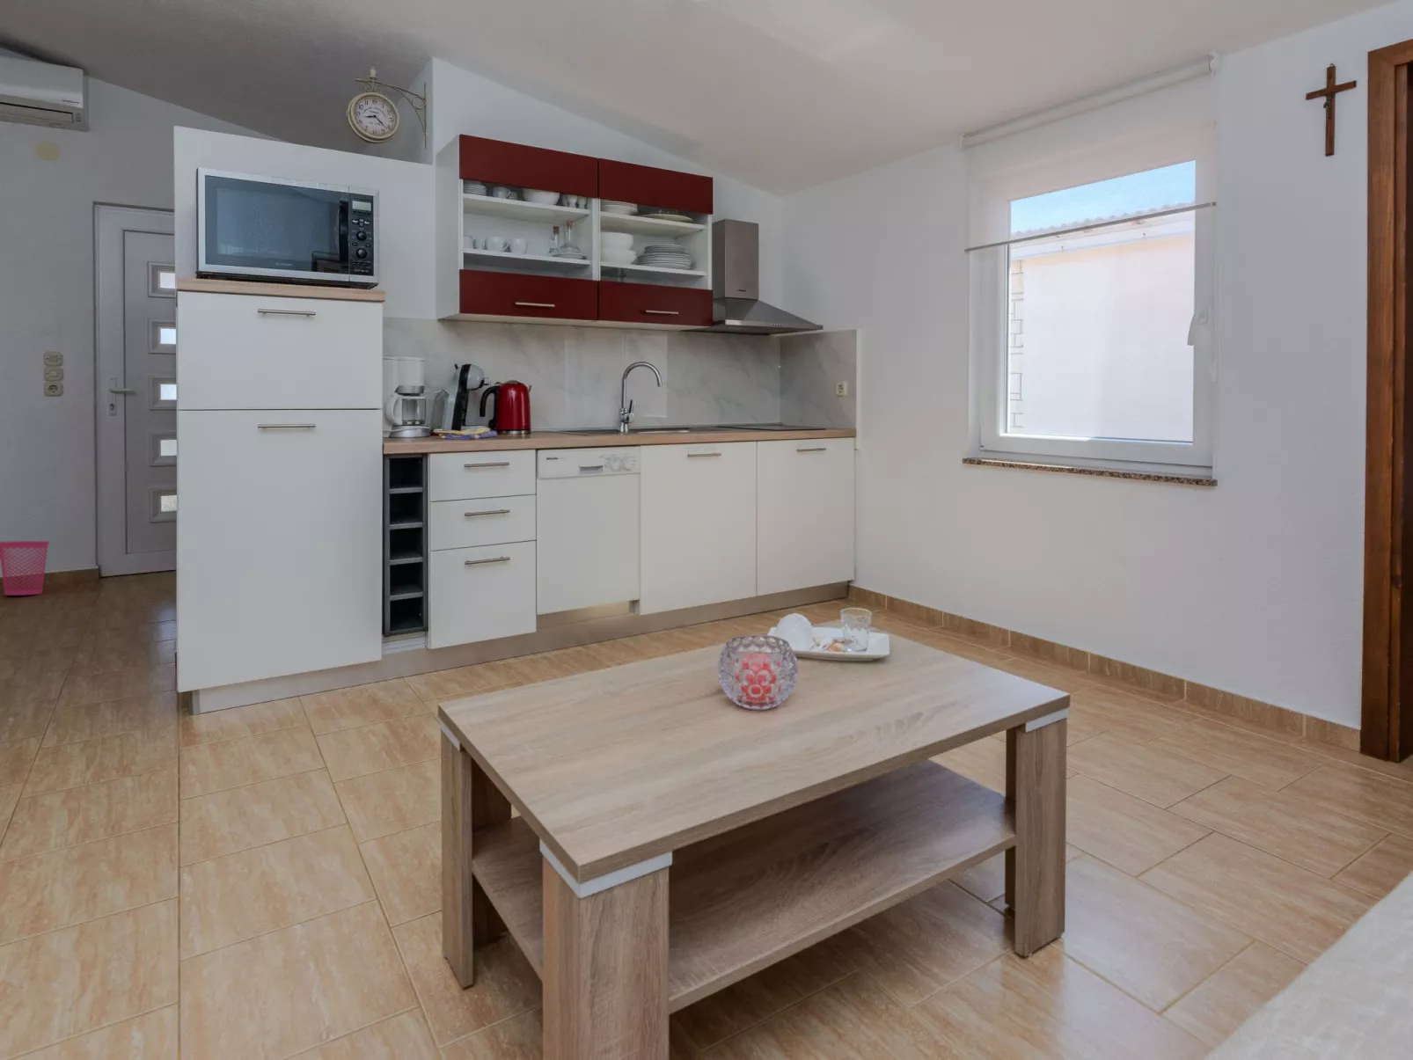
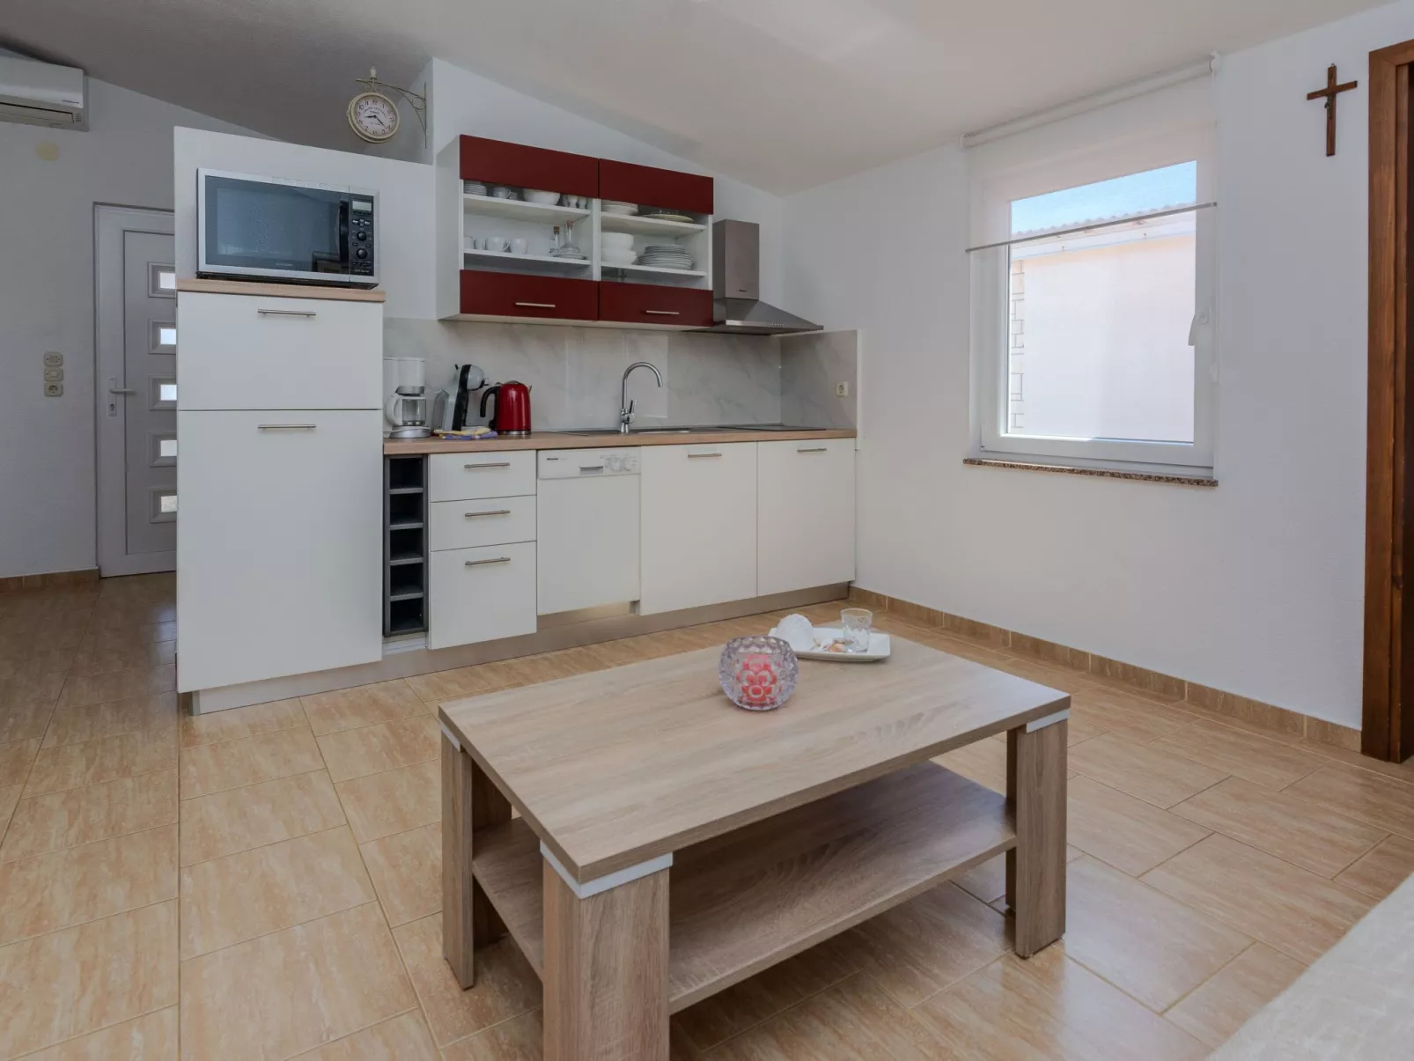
- waste basket [0,540,51,597]
